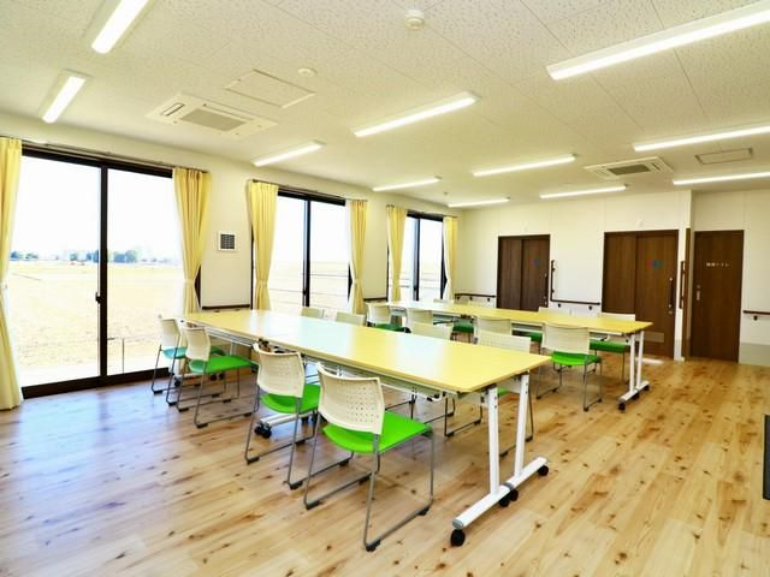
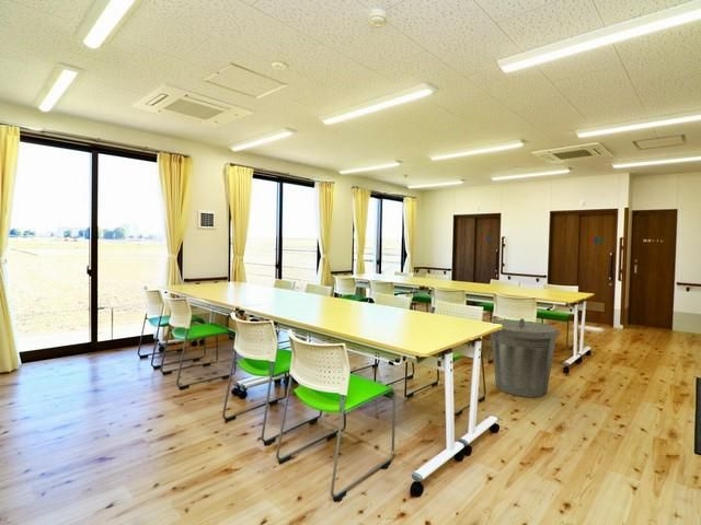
+ trash can [489,317,560,398]
